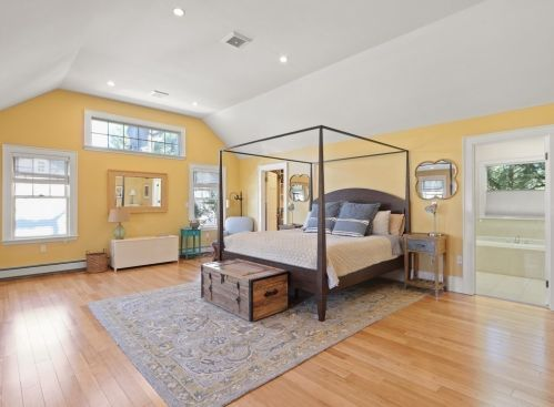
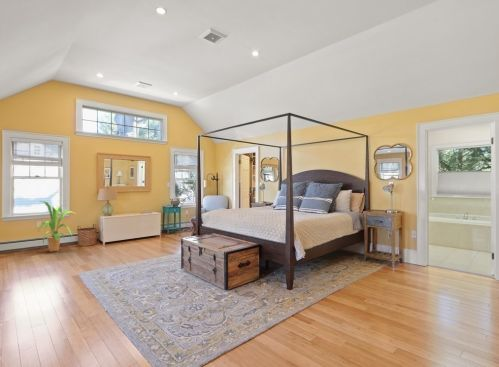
+ house plant [37,200,75,253]
